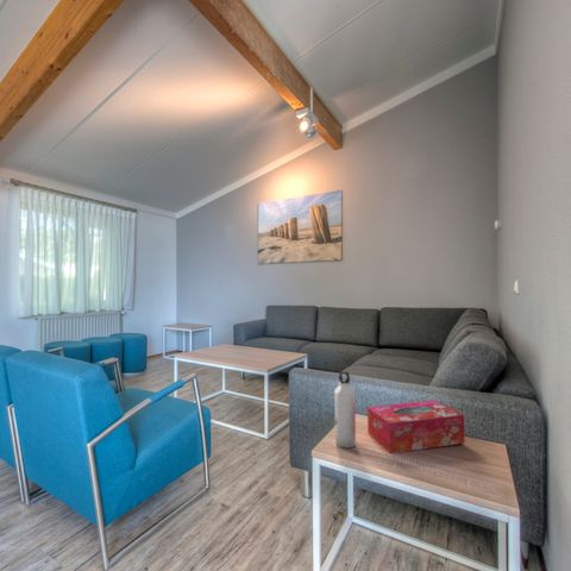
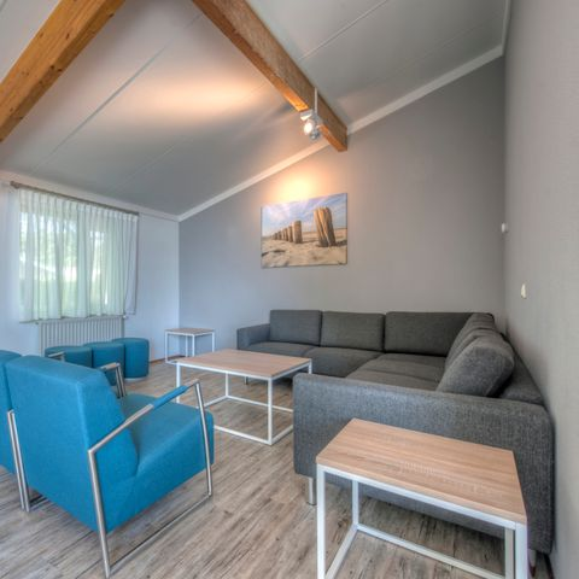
- tissue box [366,400,466,454]
- water bottle [333,370,357,450]
